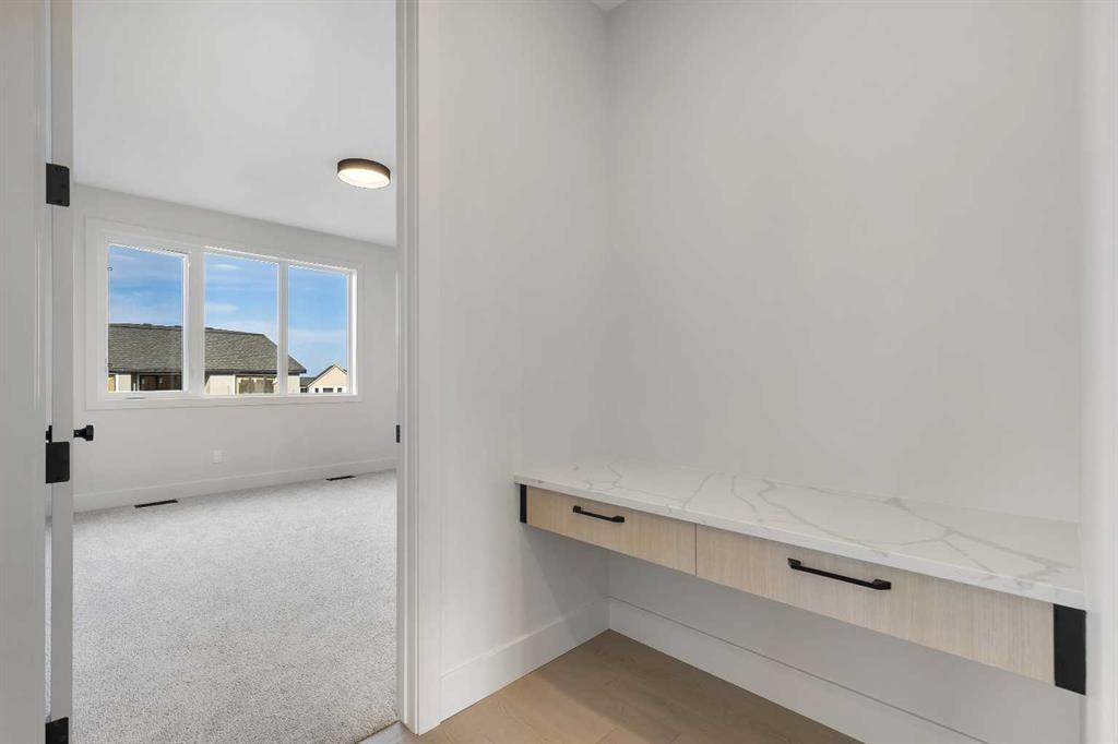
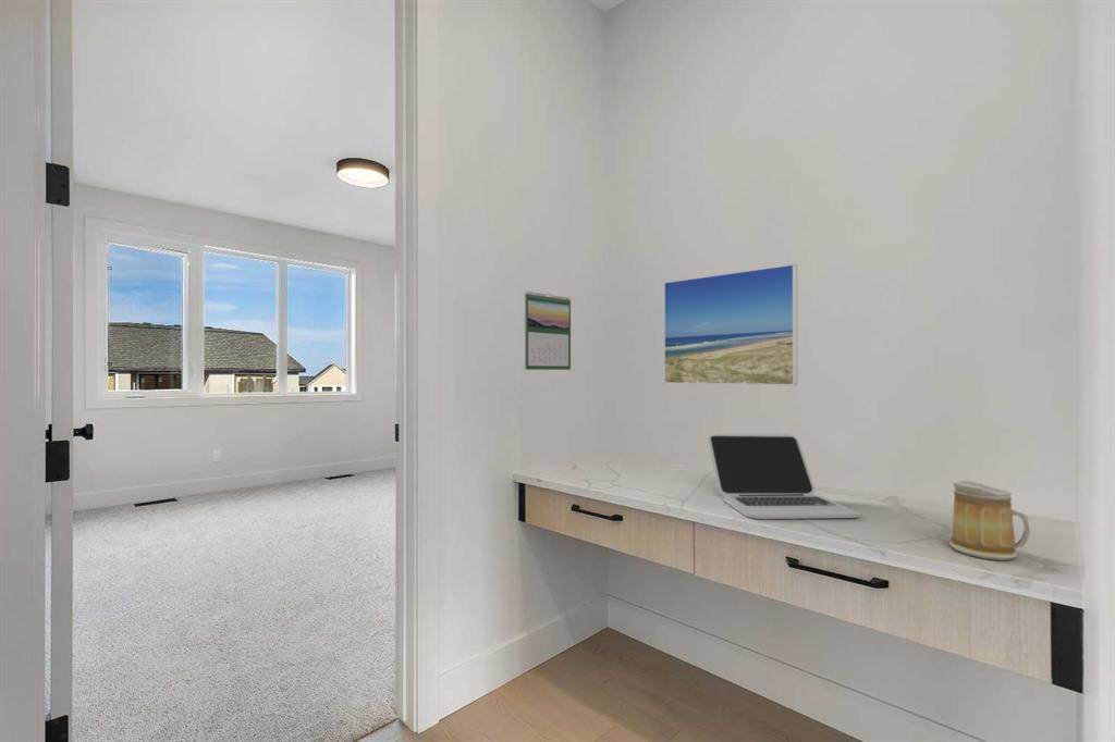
+ mug [948,480,1031,561]
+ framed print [663,263,798,386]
+ calendar [524,290,572,371]
+ laptop [707,433,859,520]
